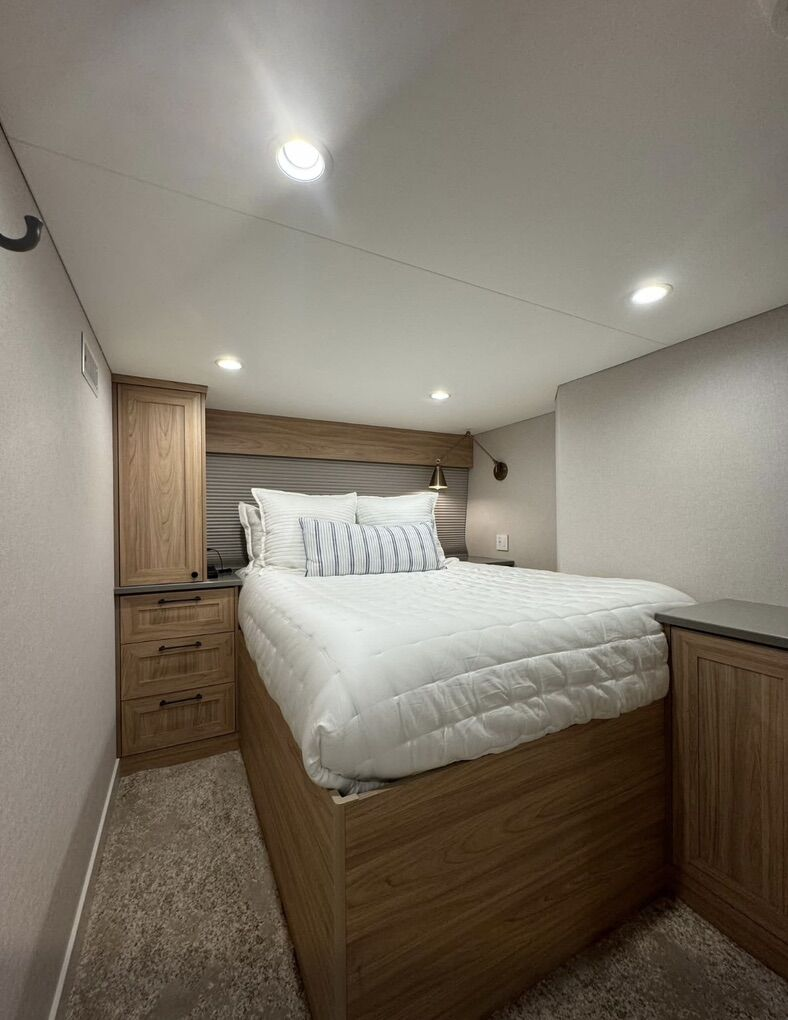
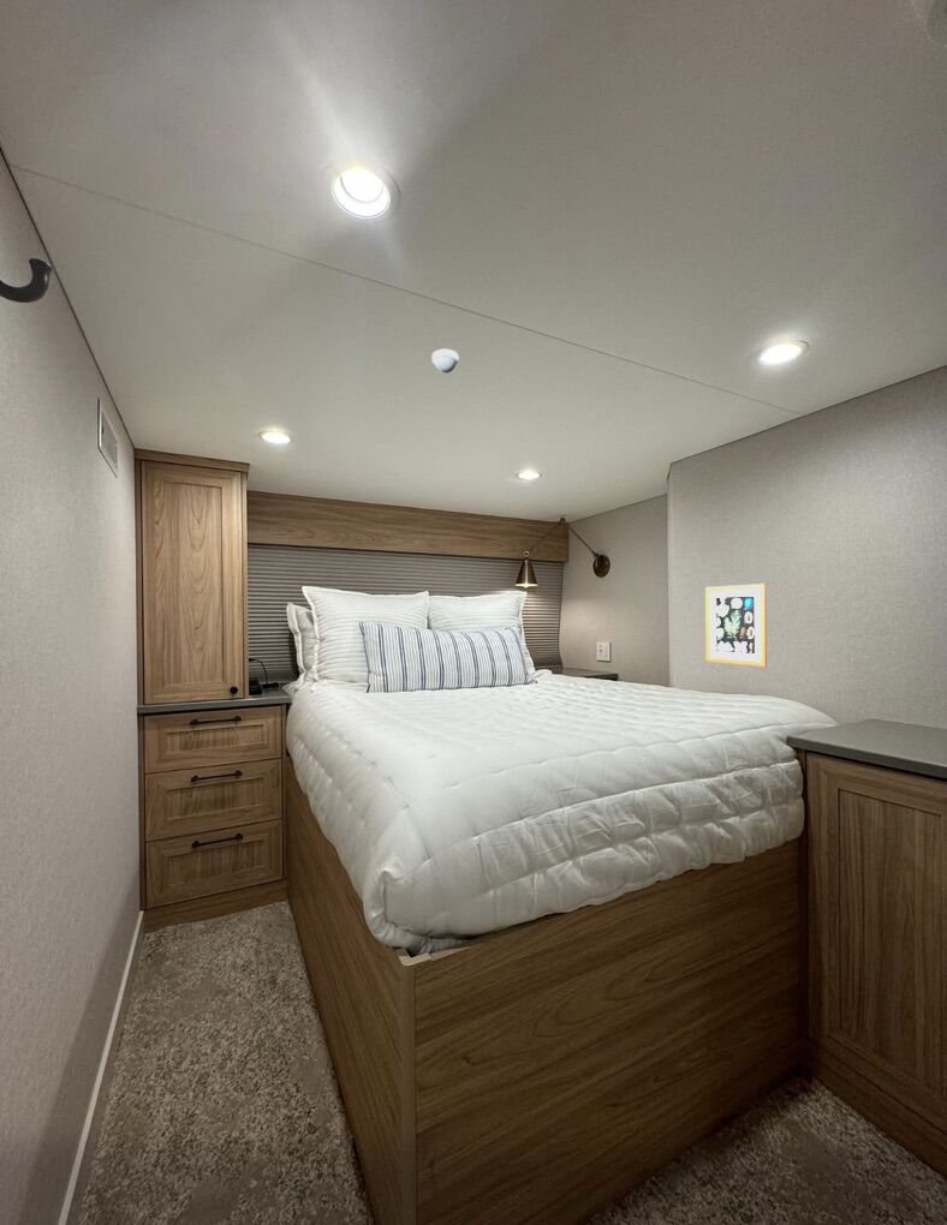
+ wall art [704,582,768,668]
+ dome security camera [431,348,460,375]
